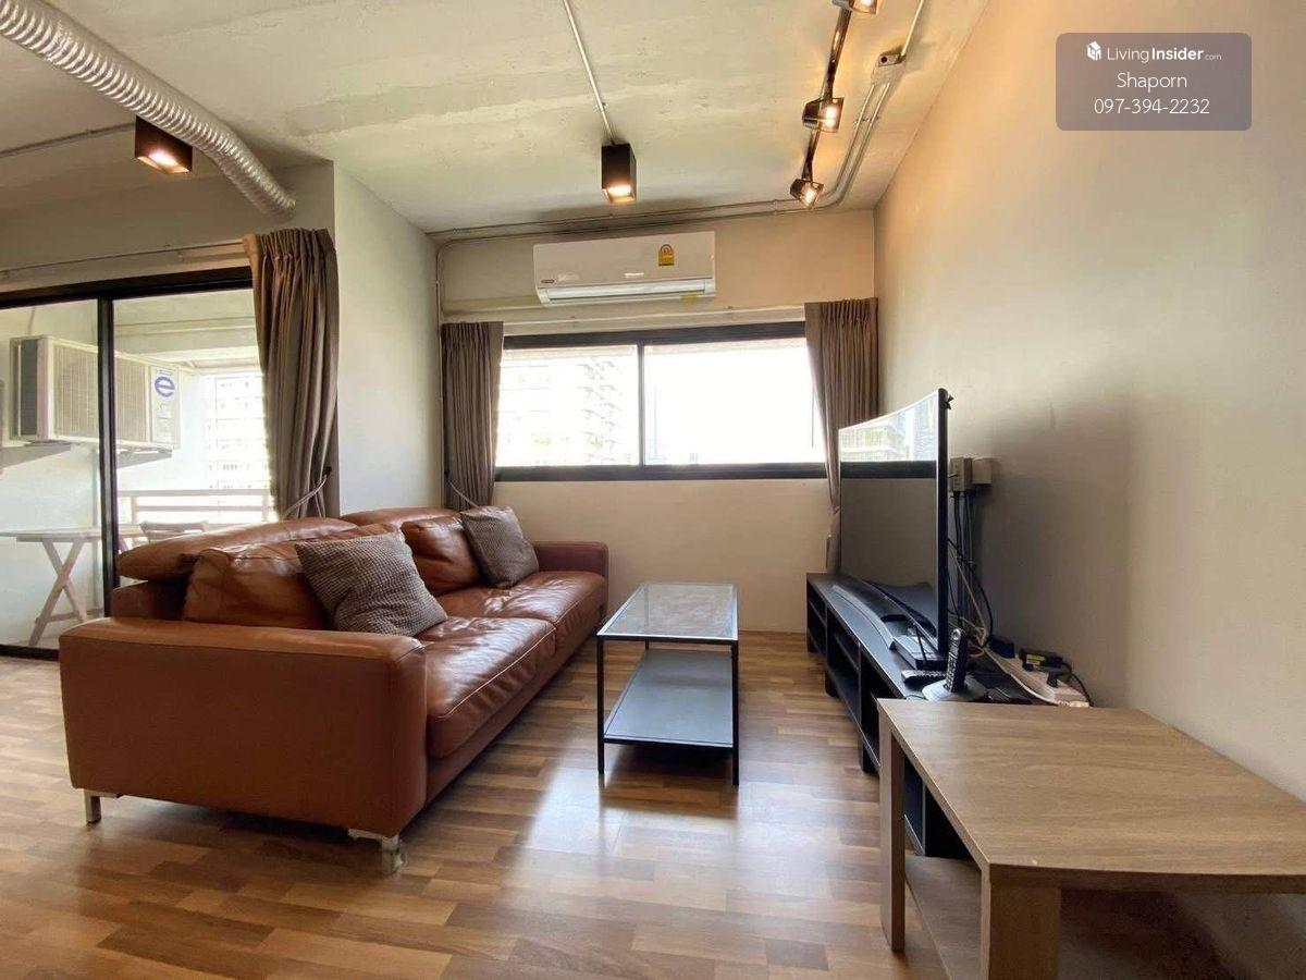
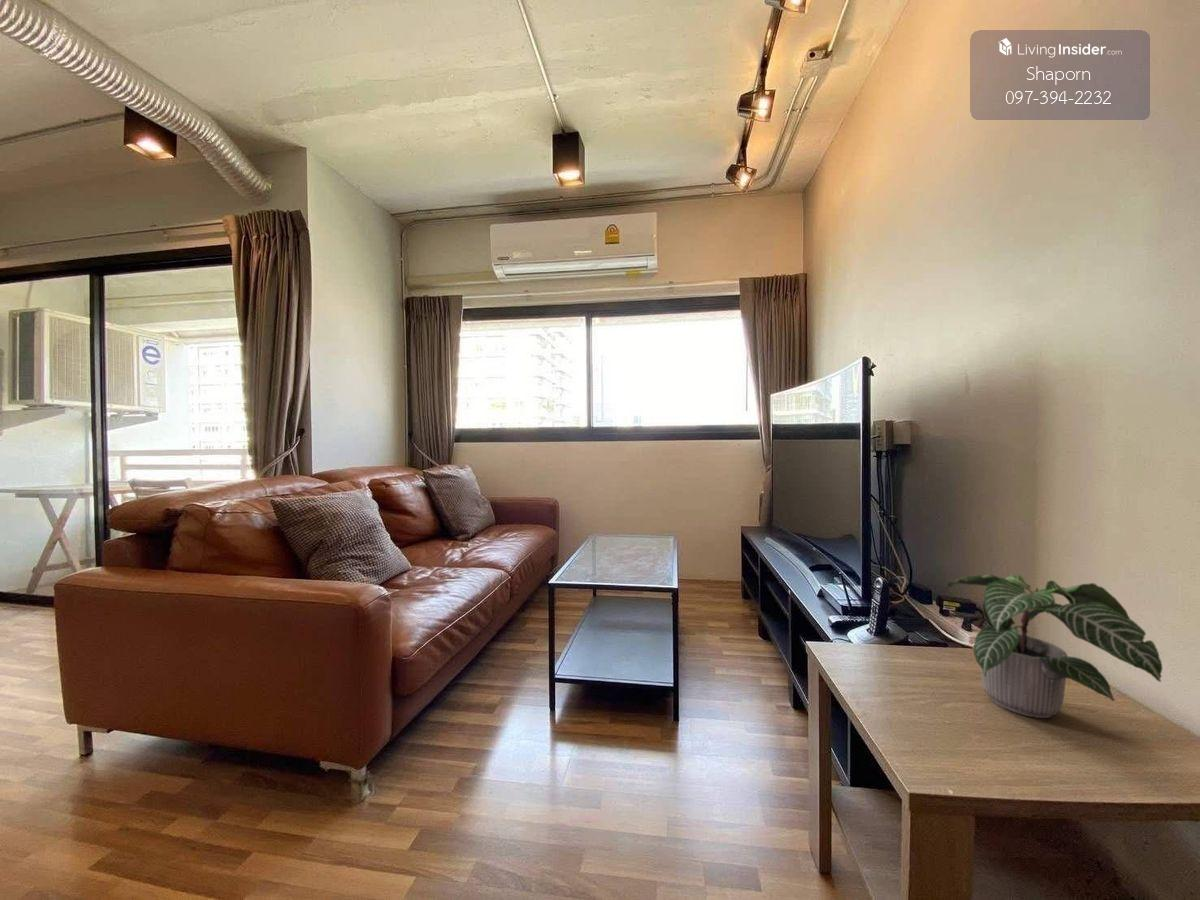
+ potted plant [944,574,1163,719]
